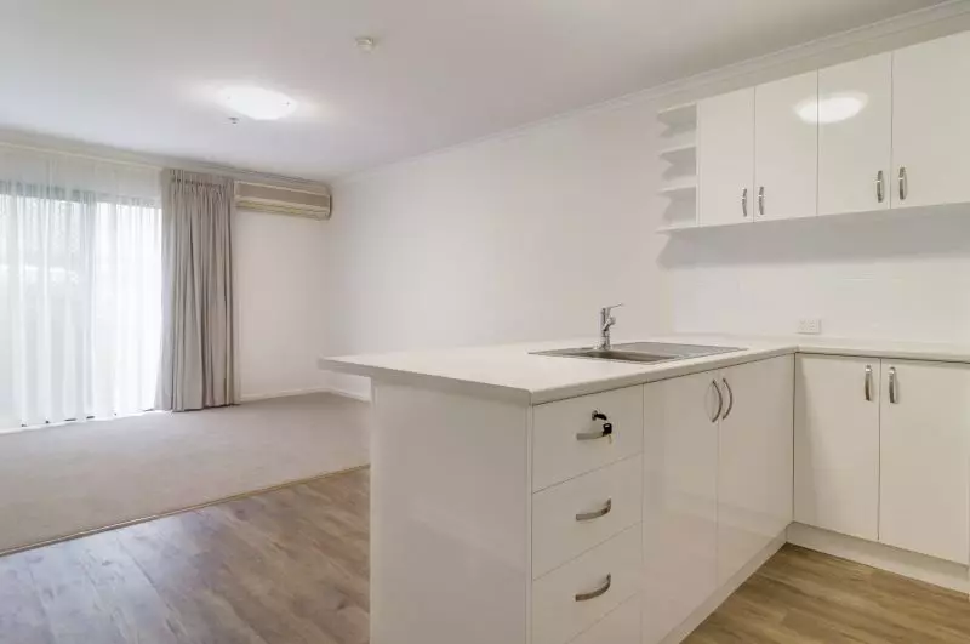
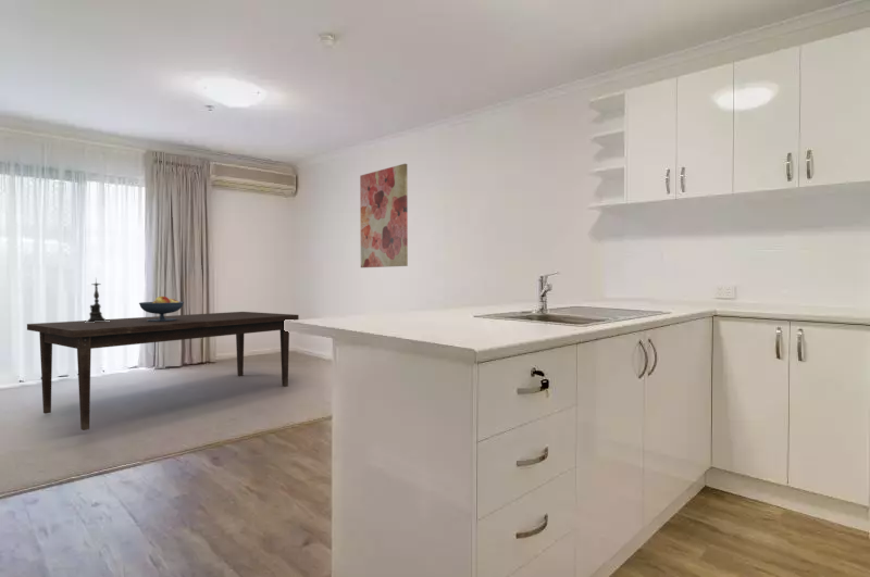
+ wall art [359,163,409,268]
+ candle holder [85,277,110,323]
+ dining table [26,311,300,431]
+ fruit bowl [138,296,185,322]
